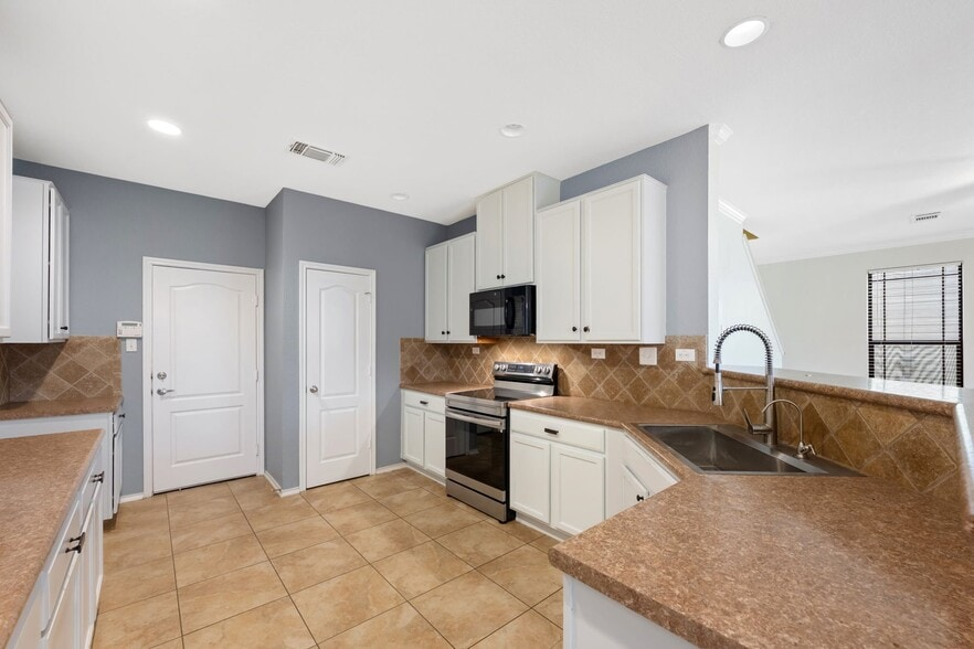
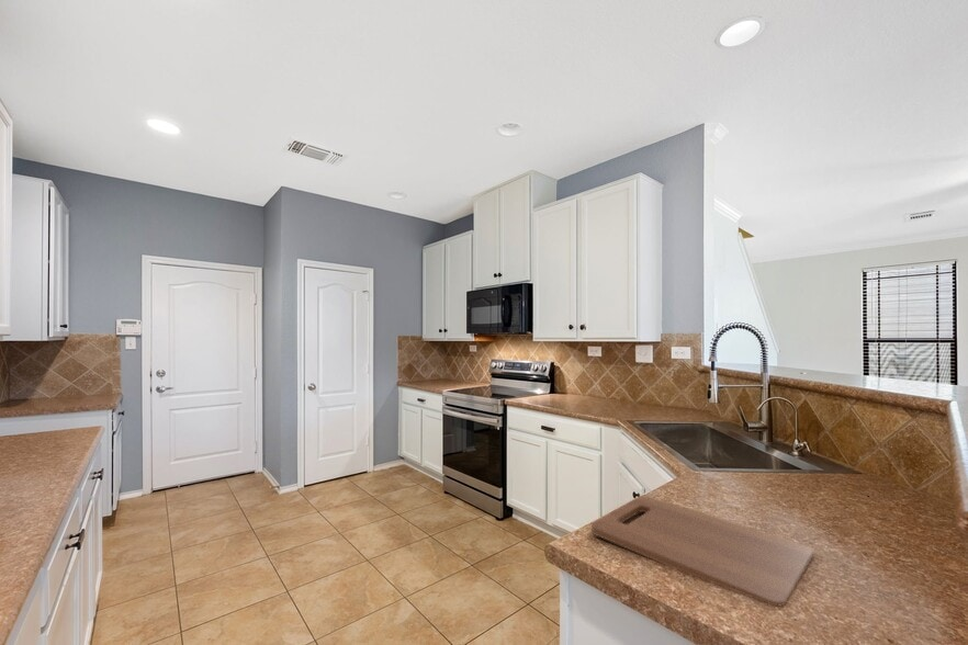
+ cutting board [590,495,814,608]
